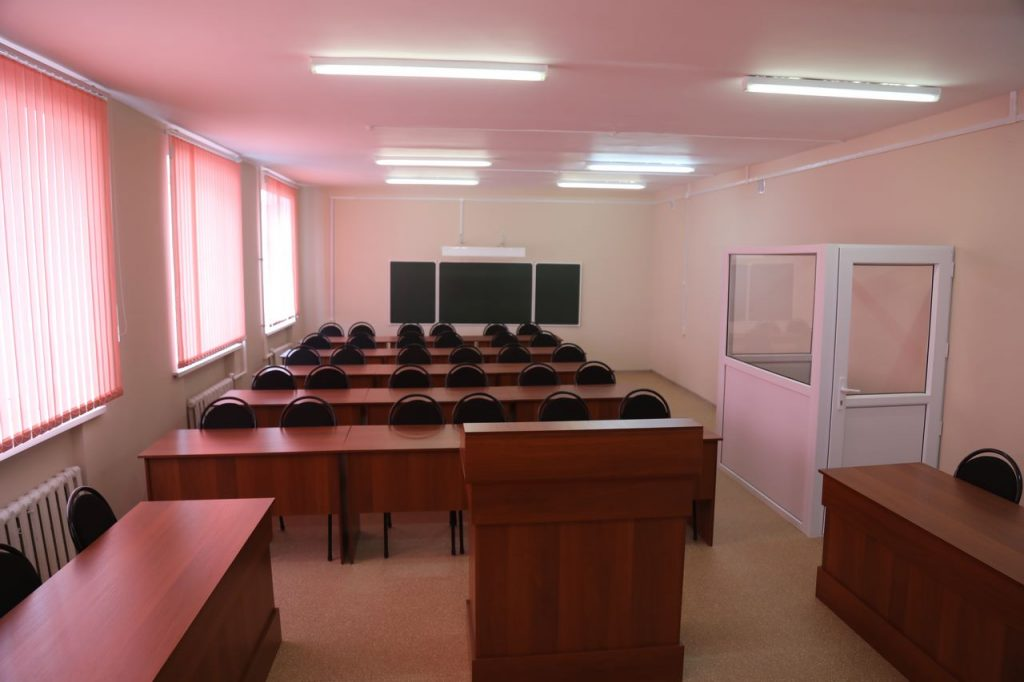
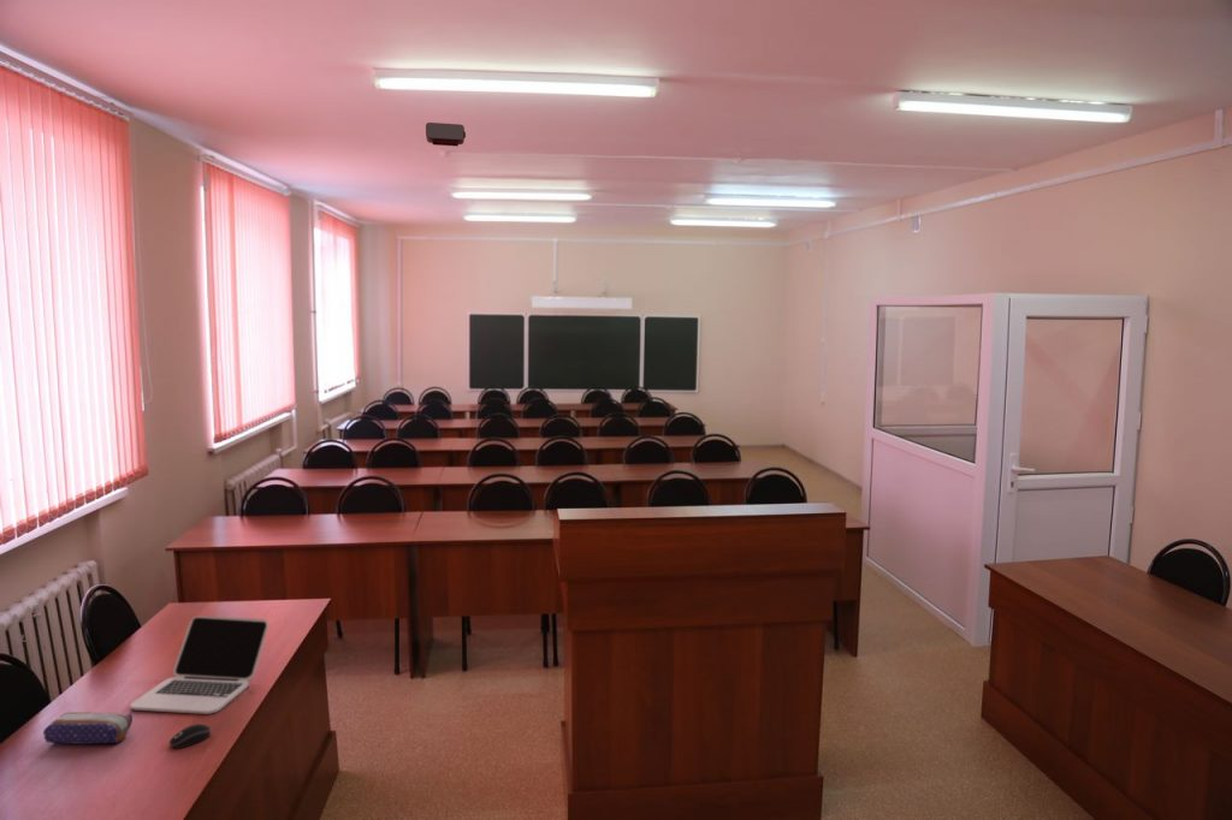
+ laptop [130,614,270,715]
+ pencil case [42,711,134,745]
+ computer mouse [168,723,212,749]
+ projector [425,121,467,148]
